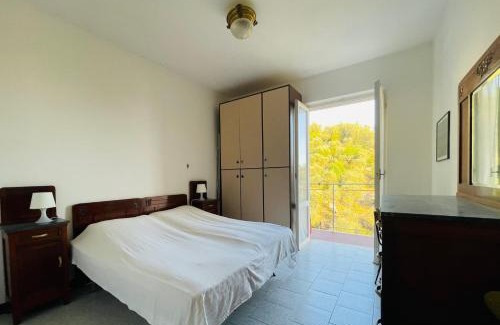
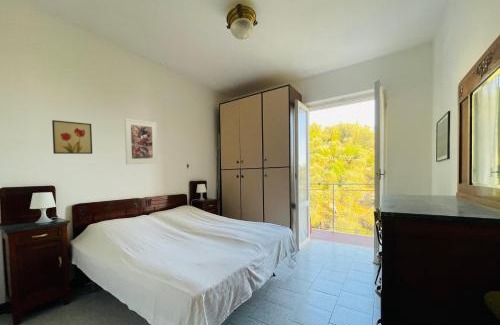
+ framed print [124,117,159,165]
+ wall art [51,119,93,155]
